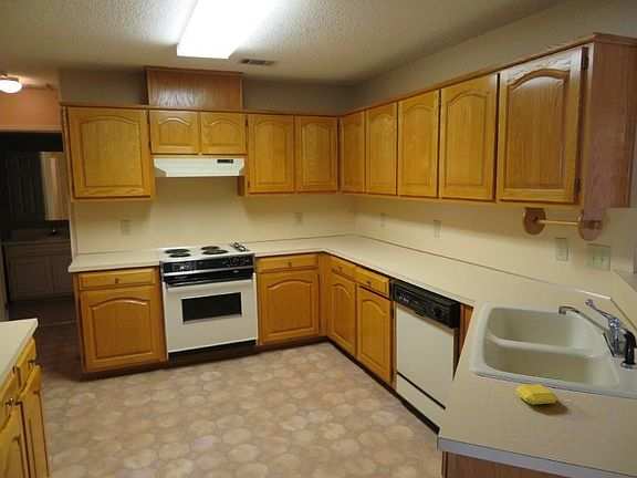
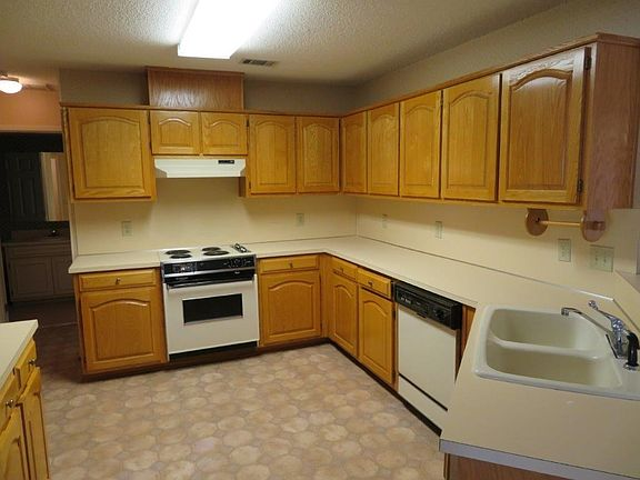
- soap bar [514,383,558,406]
